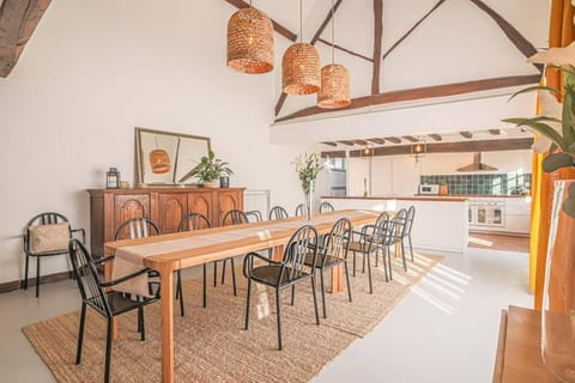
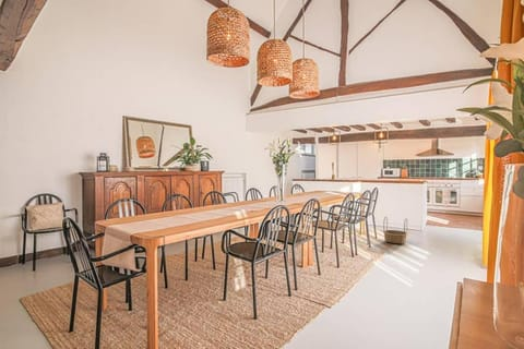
+ basket [382,215,409,244]
